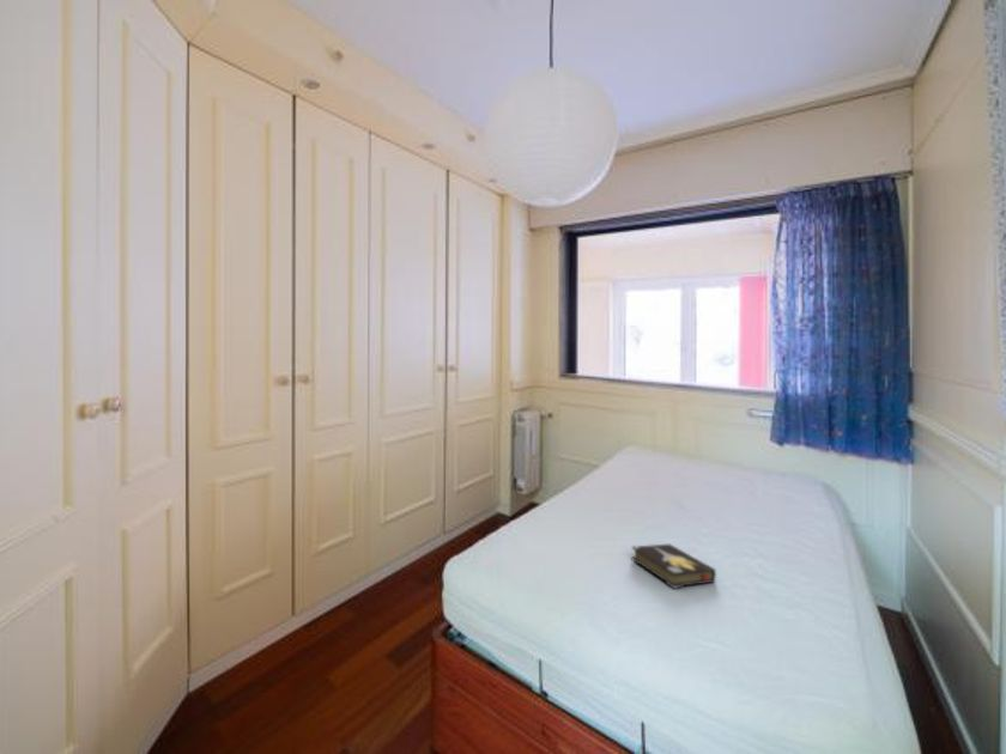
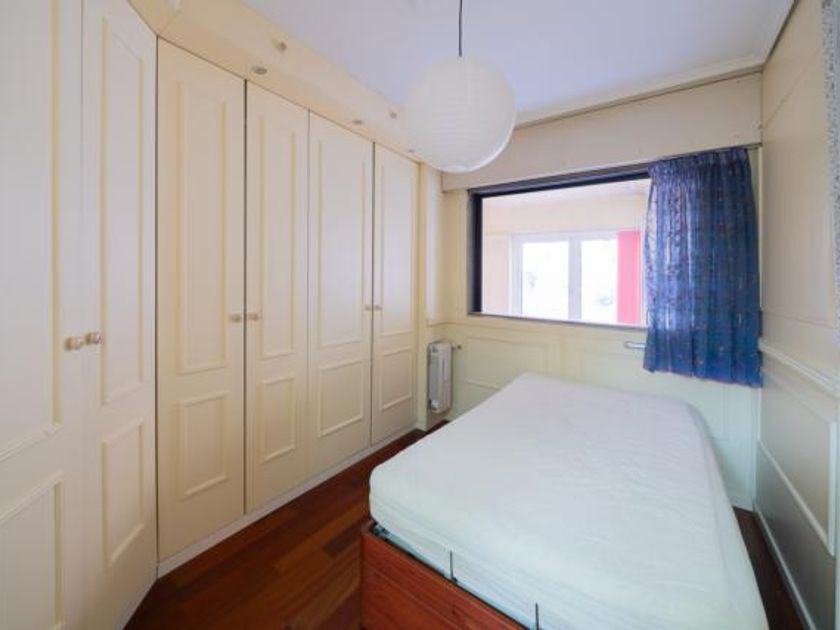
- hardback book [630,543,717,590]
